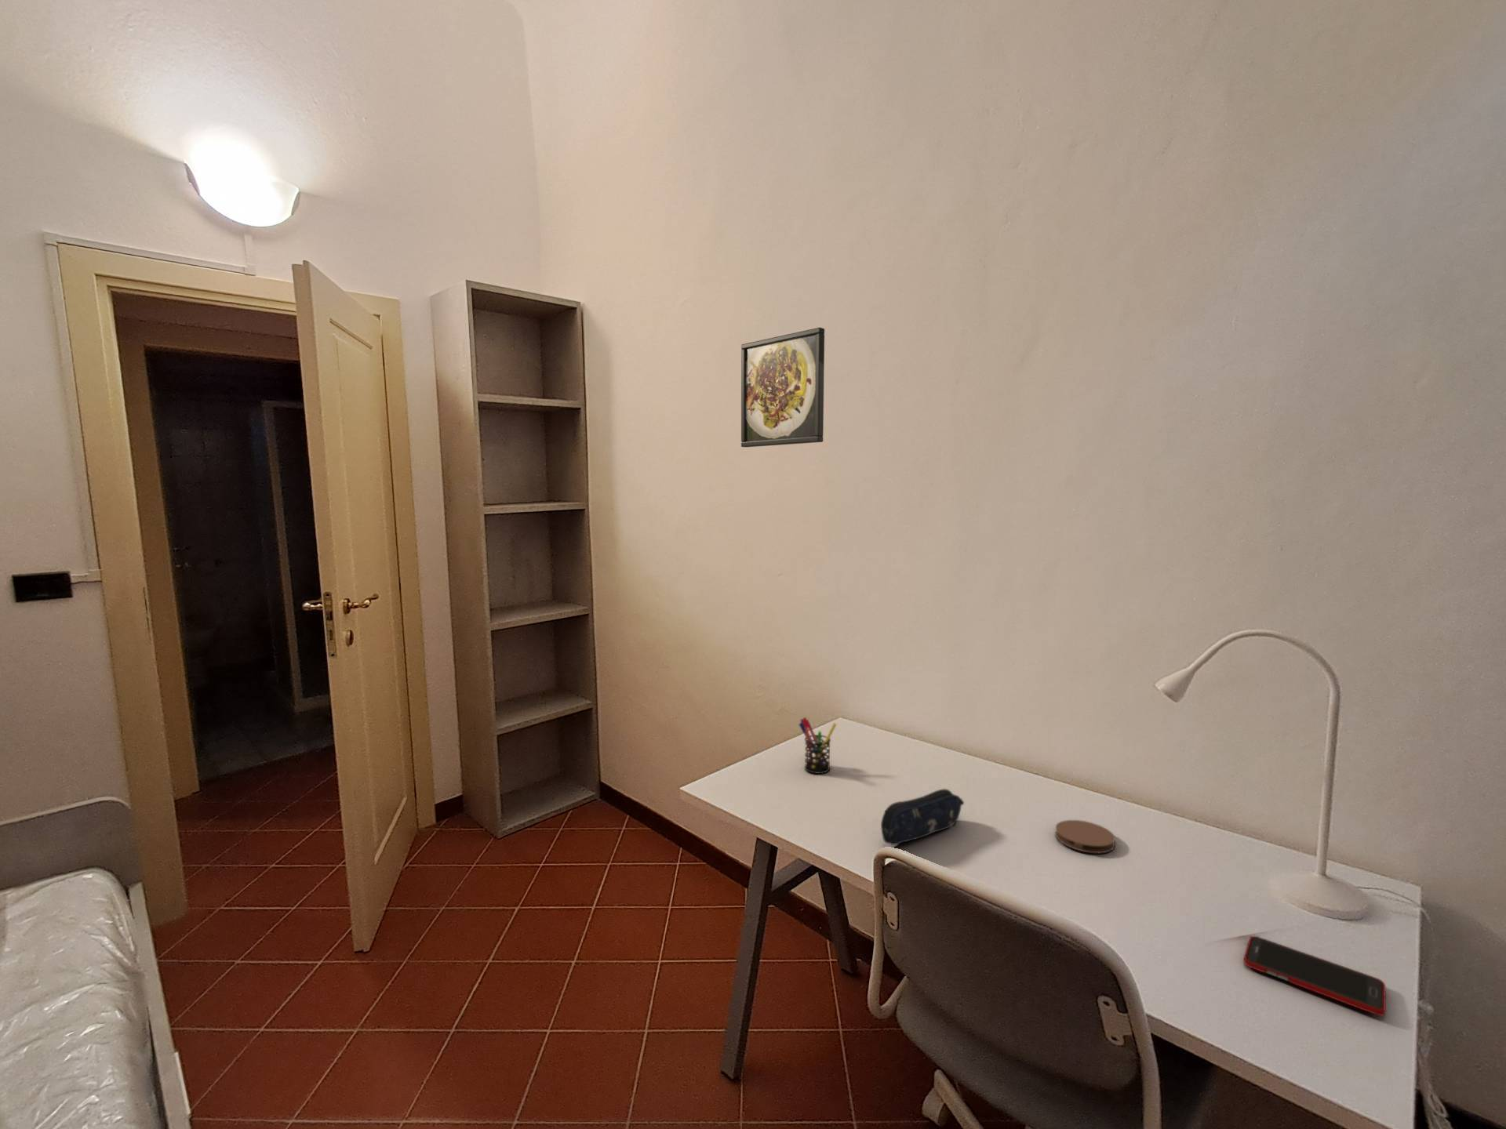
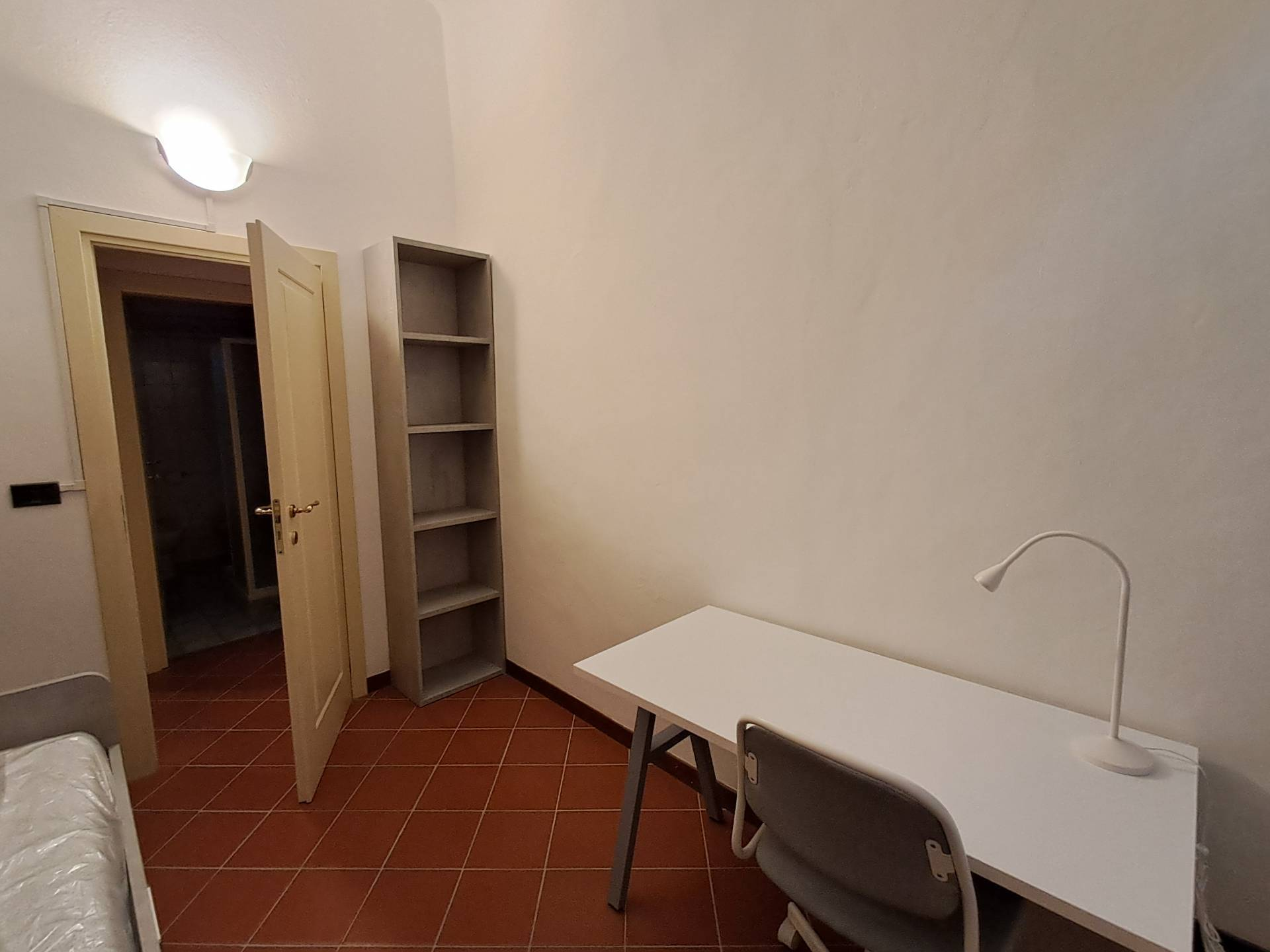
- coaster [1054,819,1116,854]
- cell phone [1243,936,1386,1016]
- pencil case [880,787,965,846]
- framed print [740,327,825,447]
- pen holder [798,716,837,774]
